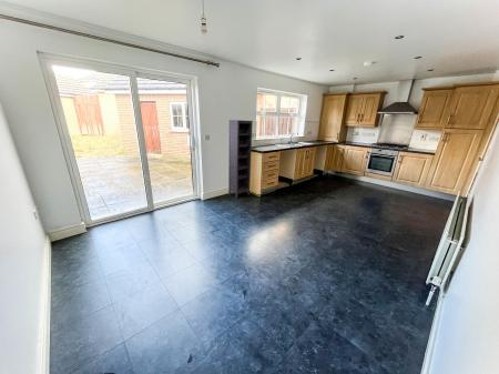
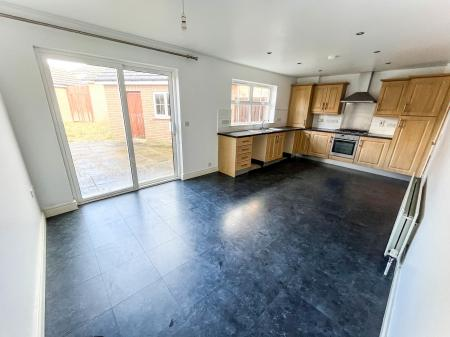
- bookcase [227,119,254,199]
